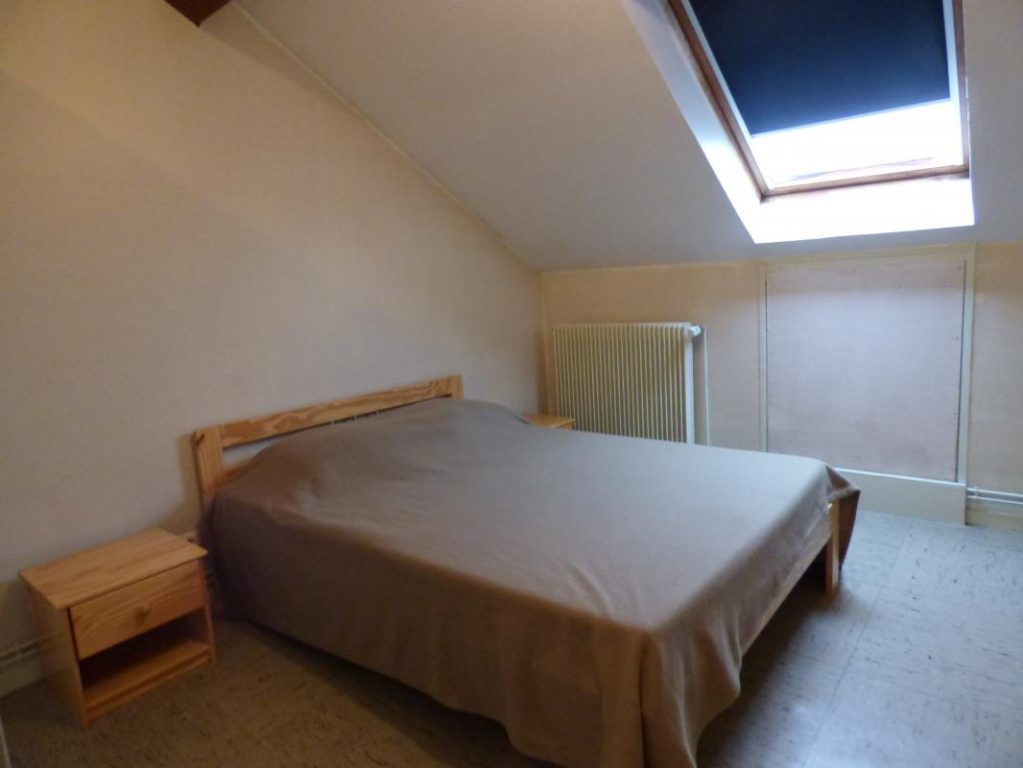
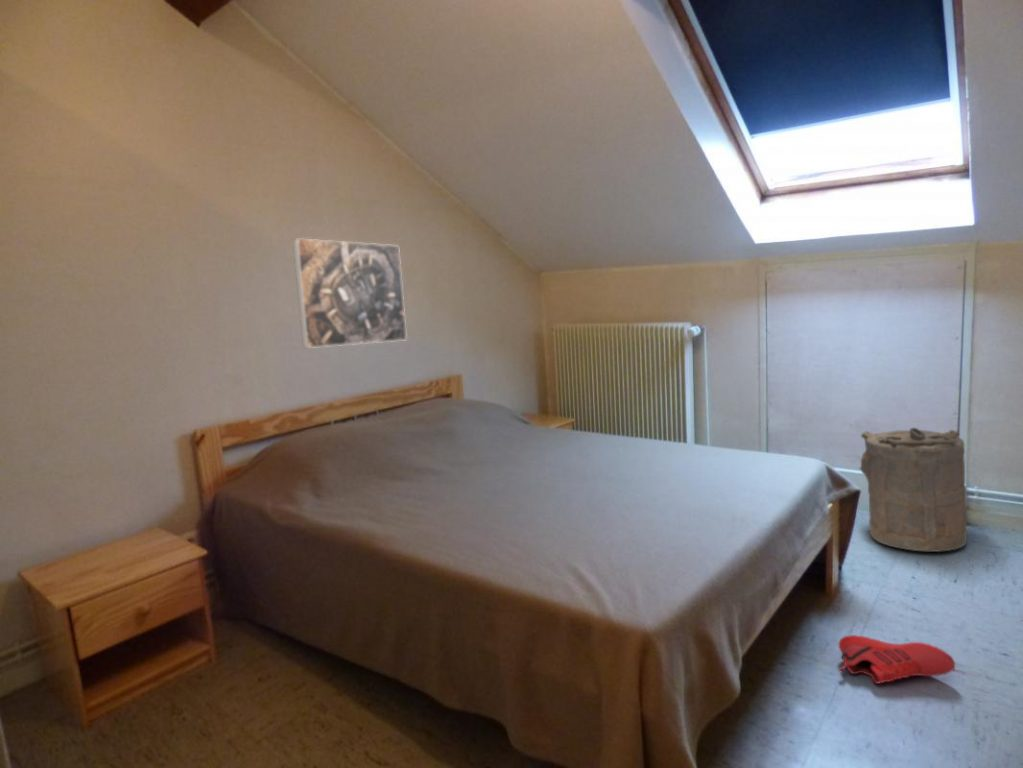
+ laundry hamper [859,427,968,553]
+ shoe [838,634,956,685]
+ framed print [292,237,408,349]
